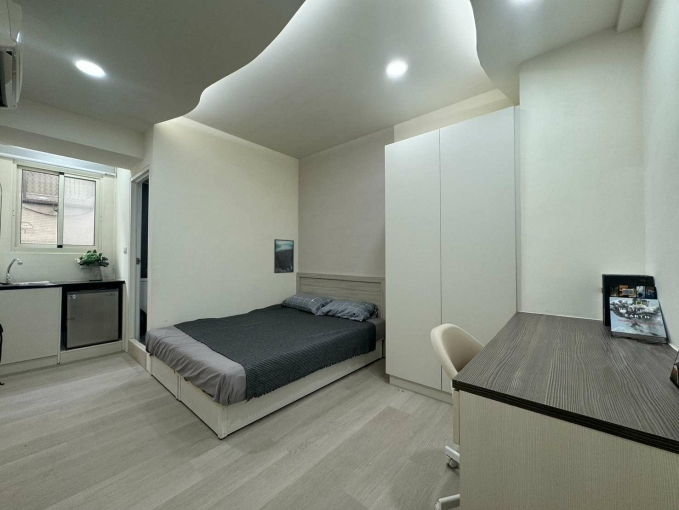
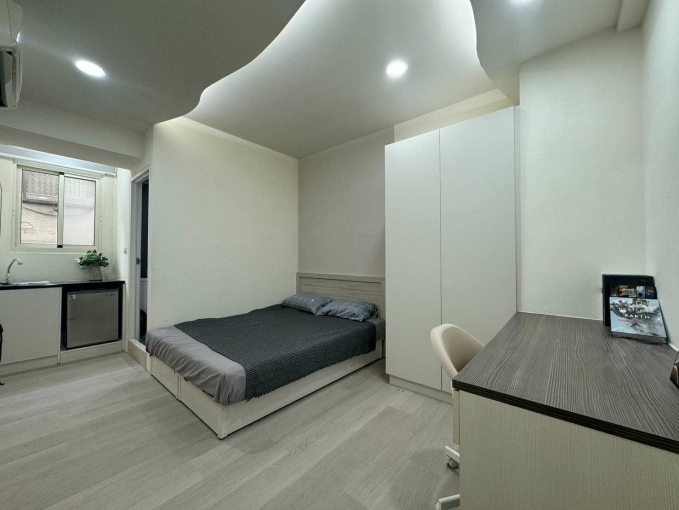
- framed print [273,238,295,274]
